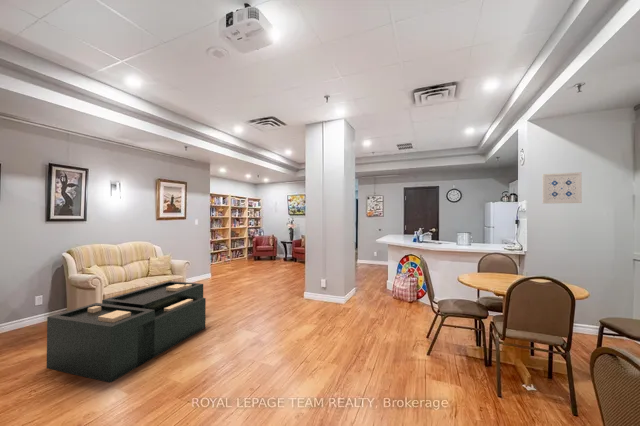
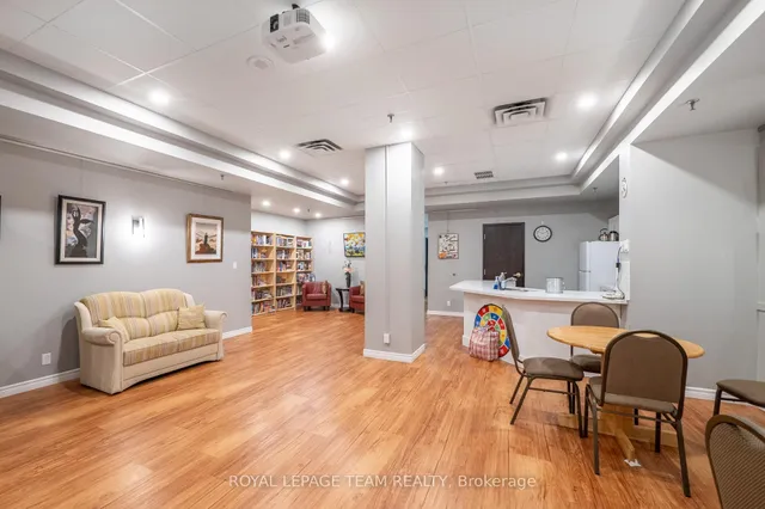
- coffee table [46,280,207,384]
- wall art [541,171,583,205]
